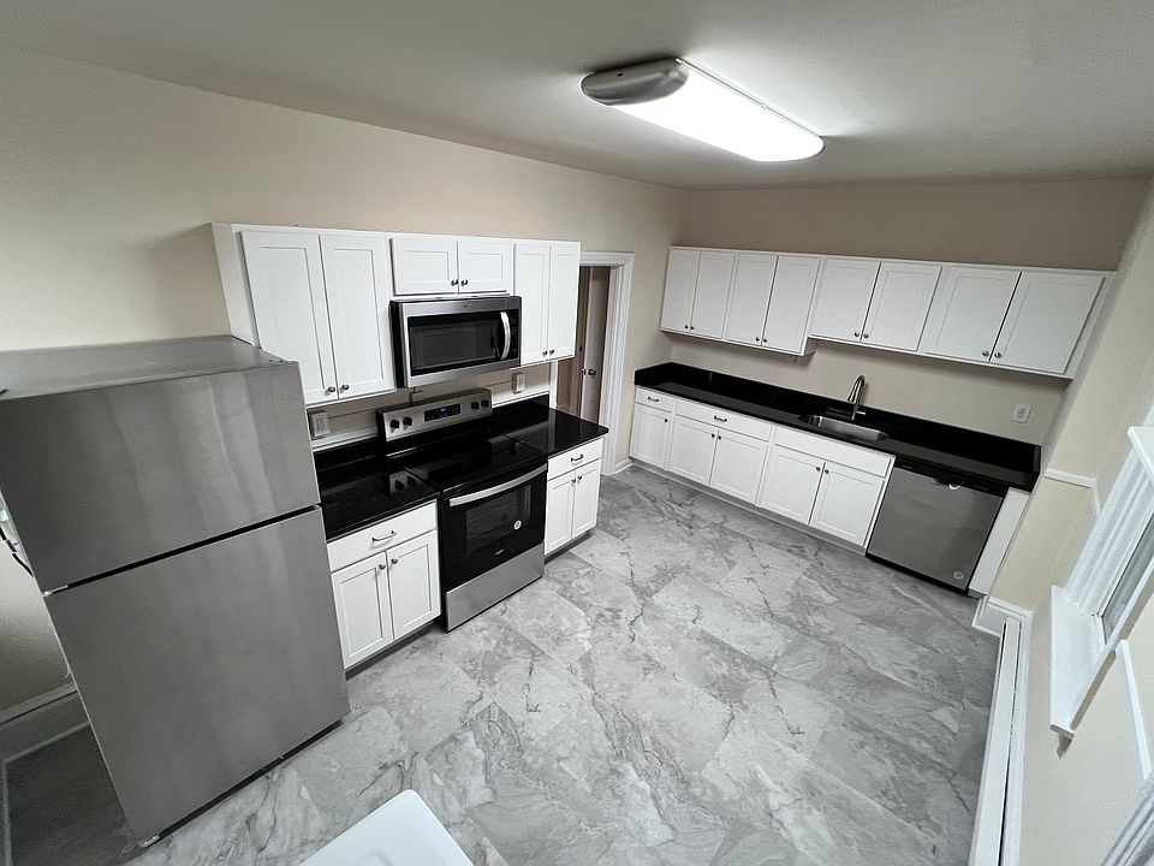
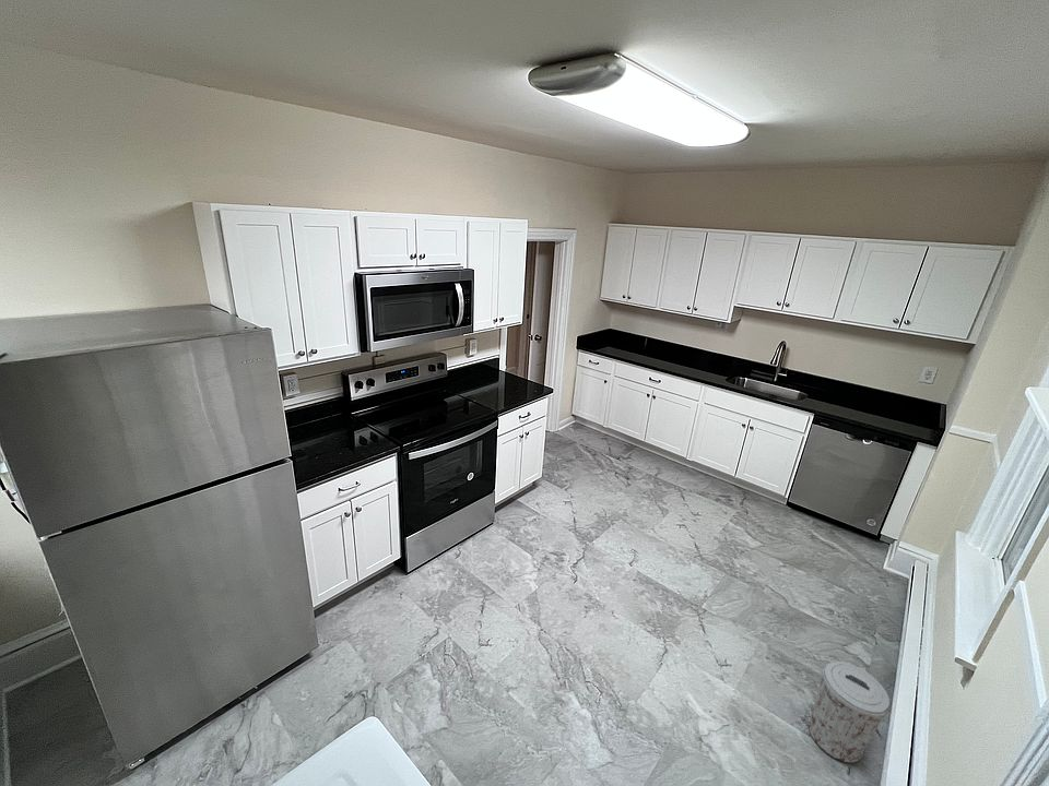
+ trash can [806,660,892,764]
